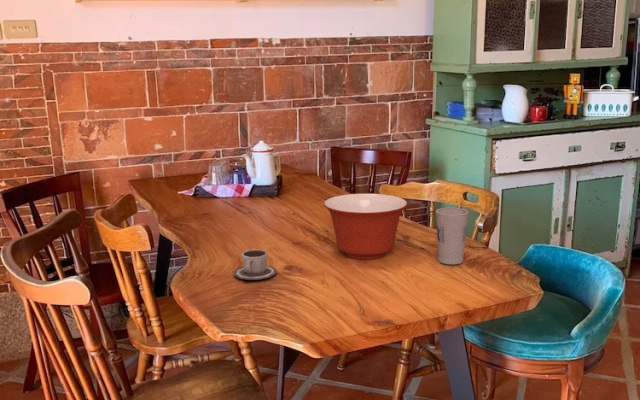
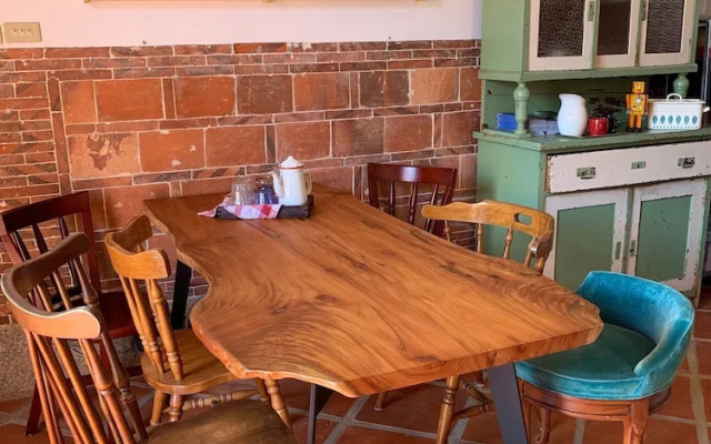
- cup [233,249,278,281]
- cup [435,207,469,266]
- mixing bowl [323,193,408,260]
